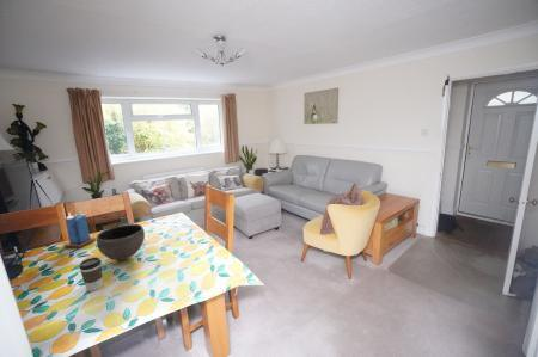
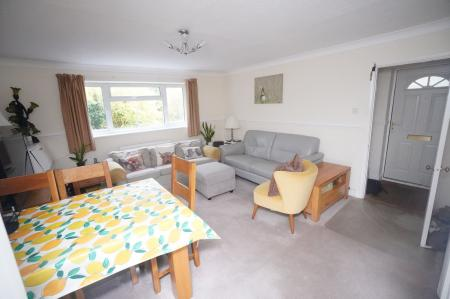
- candle [62,211,97,248]
- bowl [96,223,146,261]
- coffee cup [79,257,104,293]
